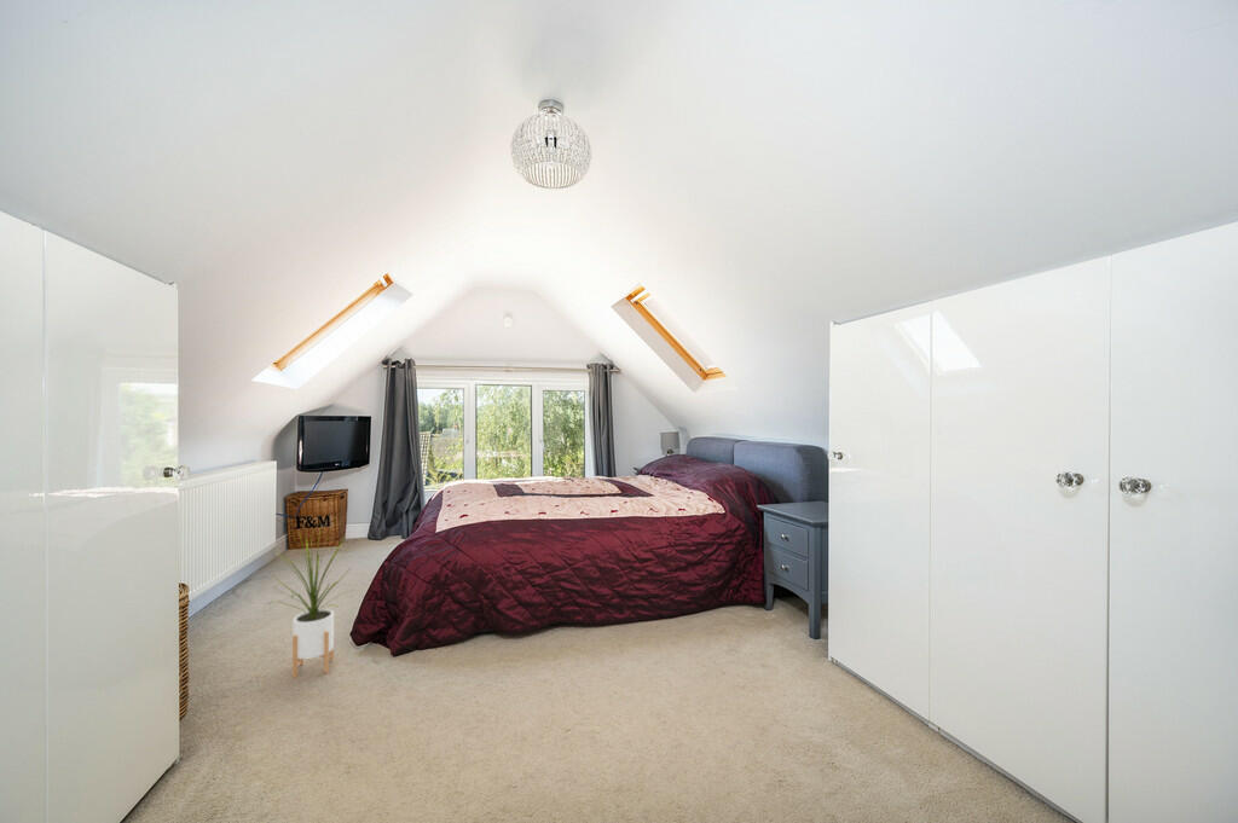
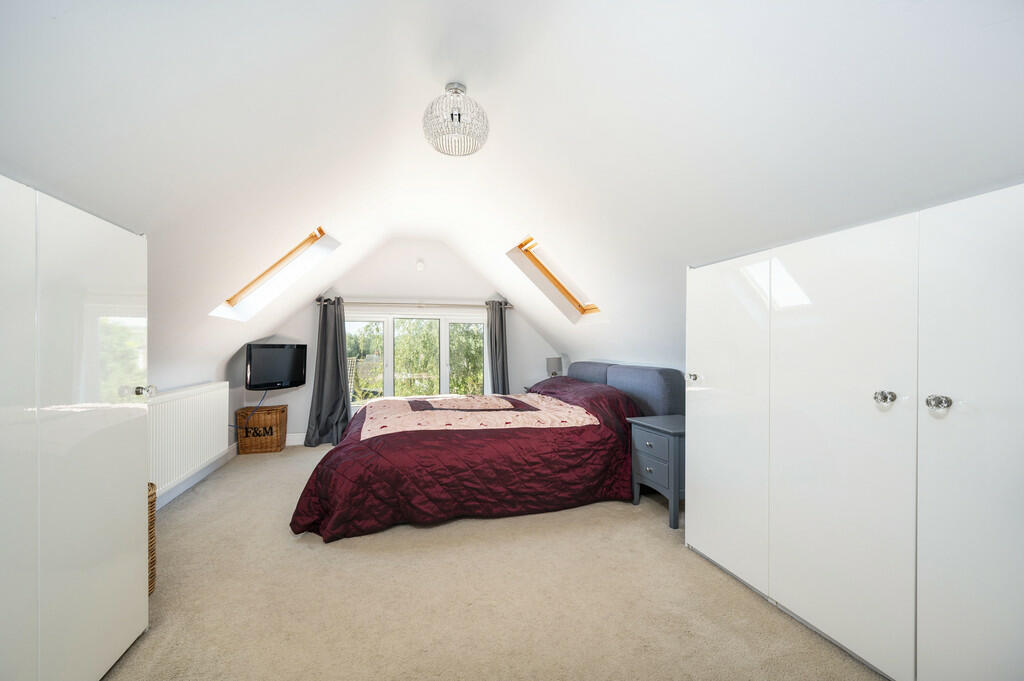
- house plant [266,524,353,679]
